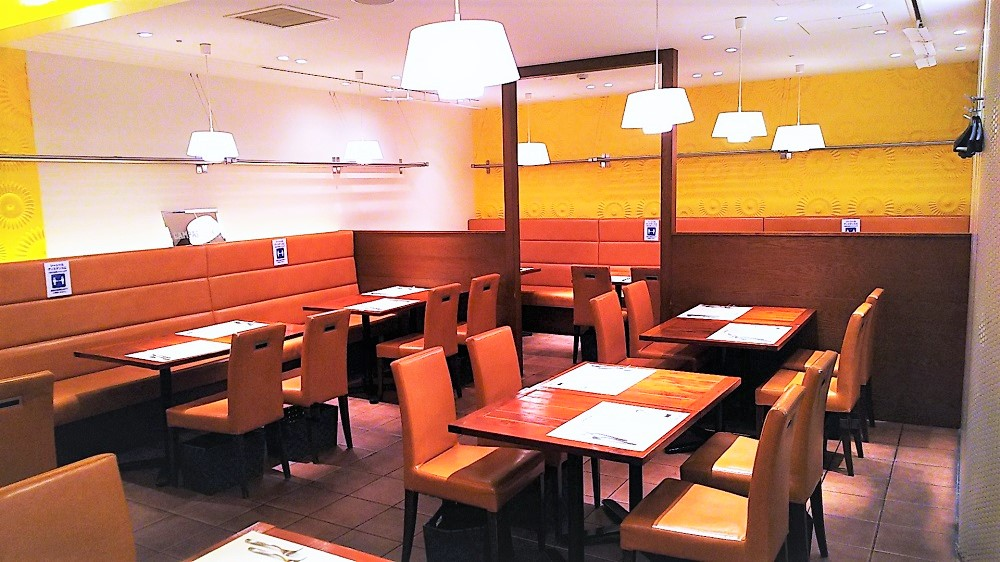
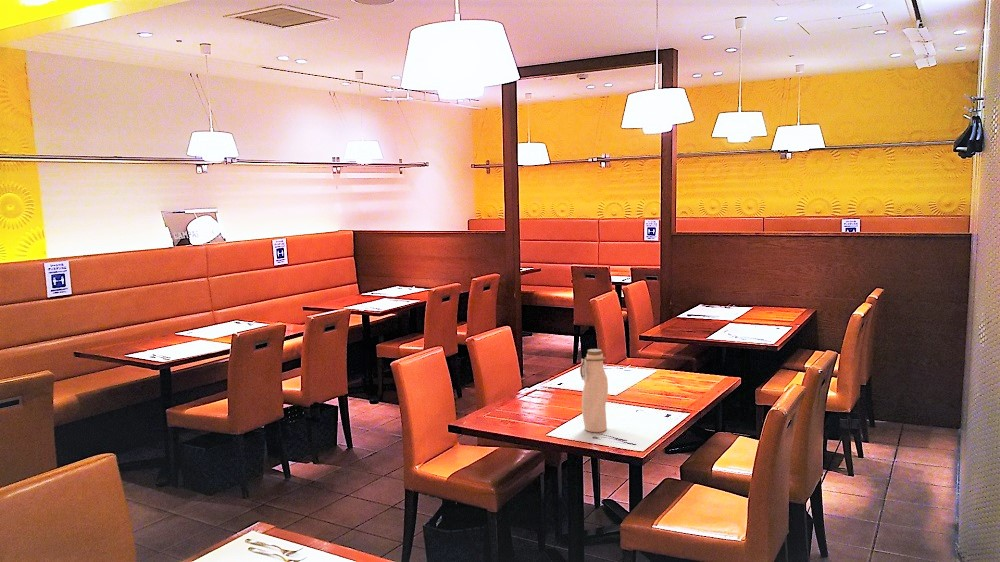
+ water bottle [579,348,609,433]
